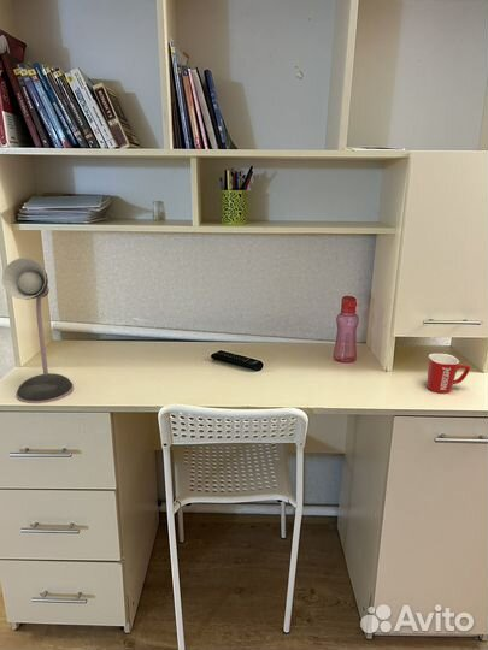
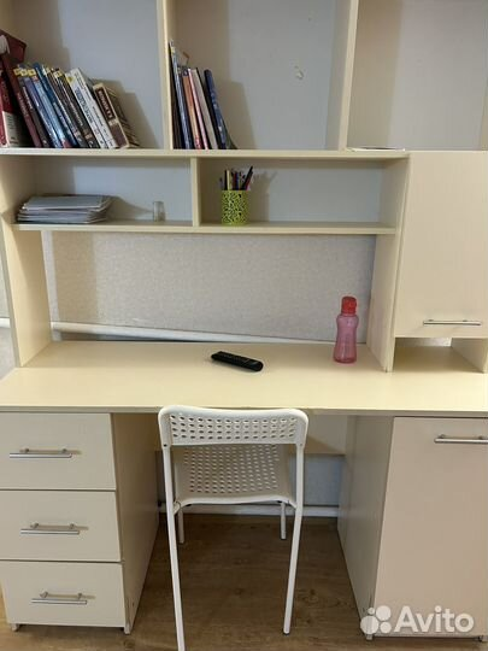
- mug [425,353,471,395]
- desk lamp [1,256,75,404]
